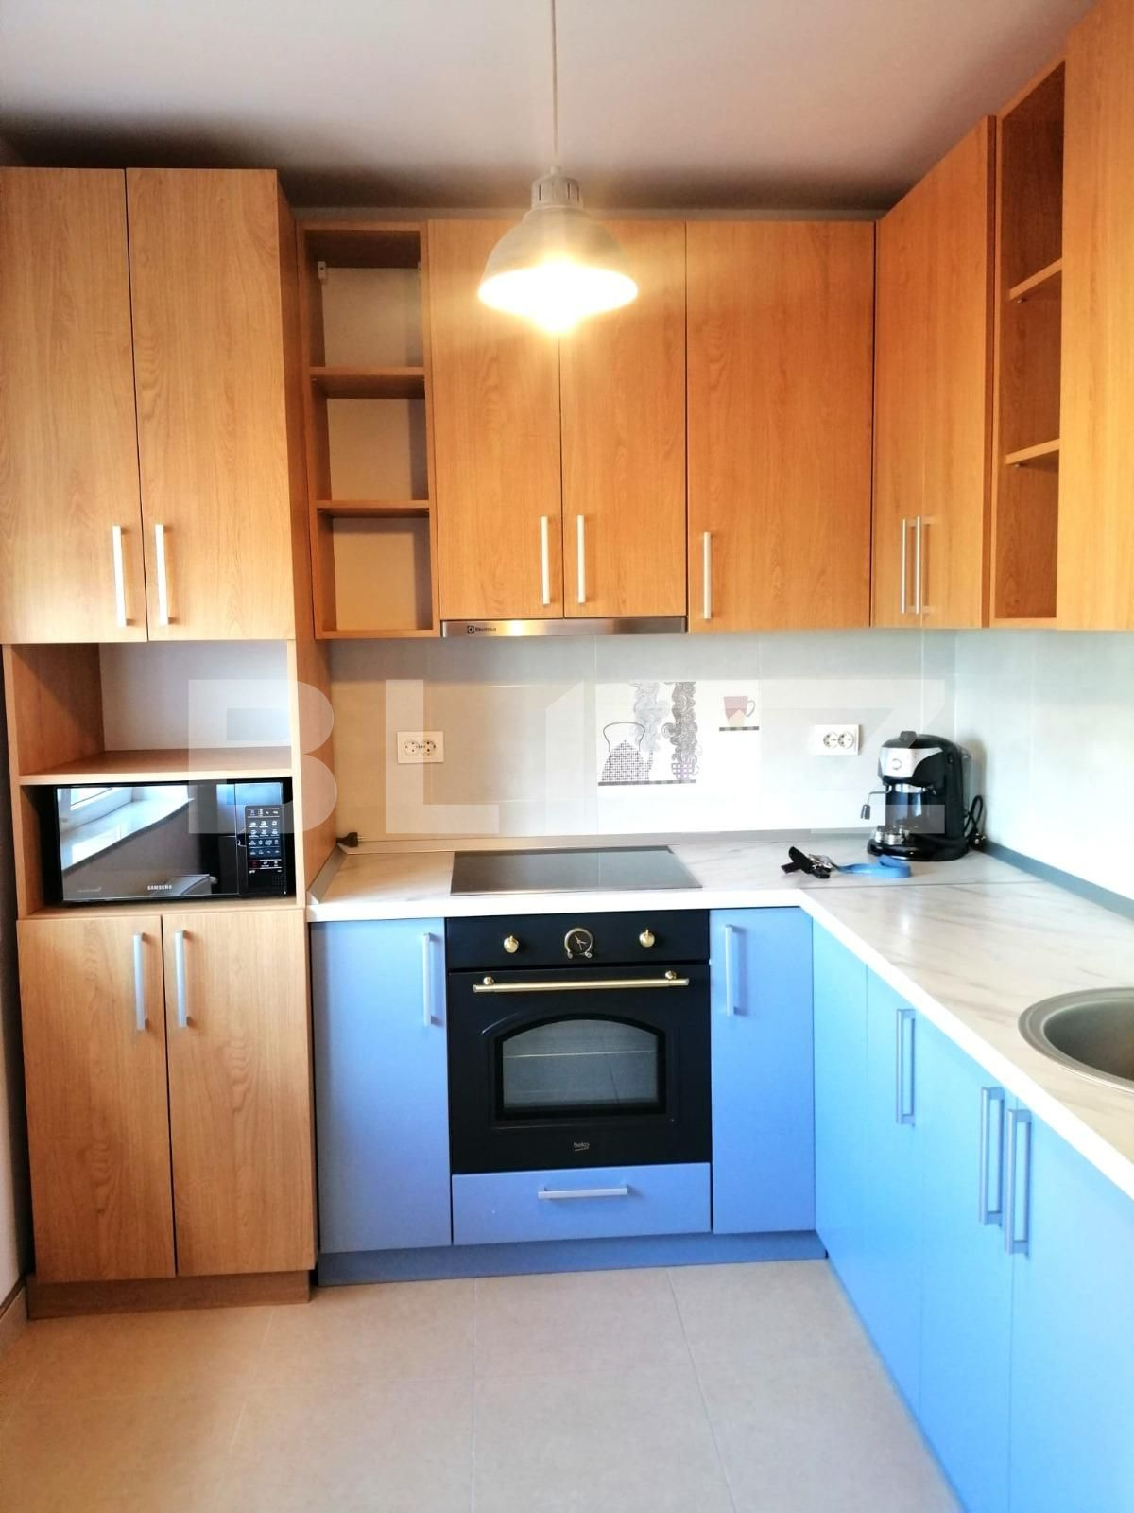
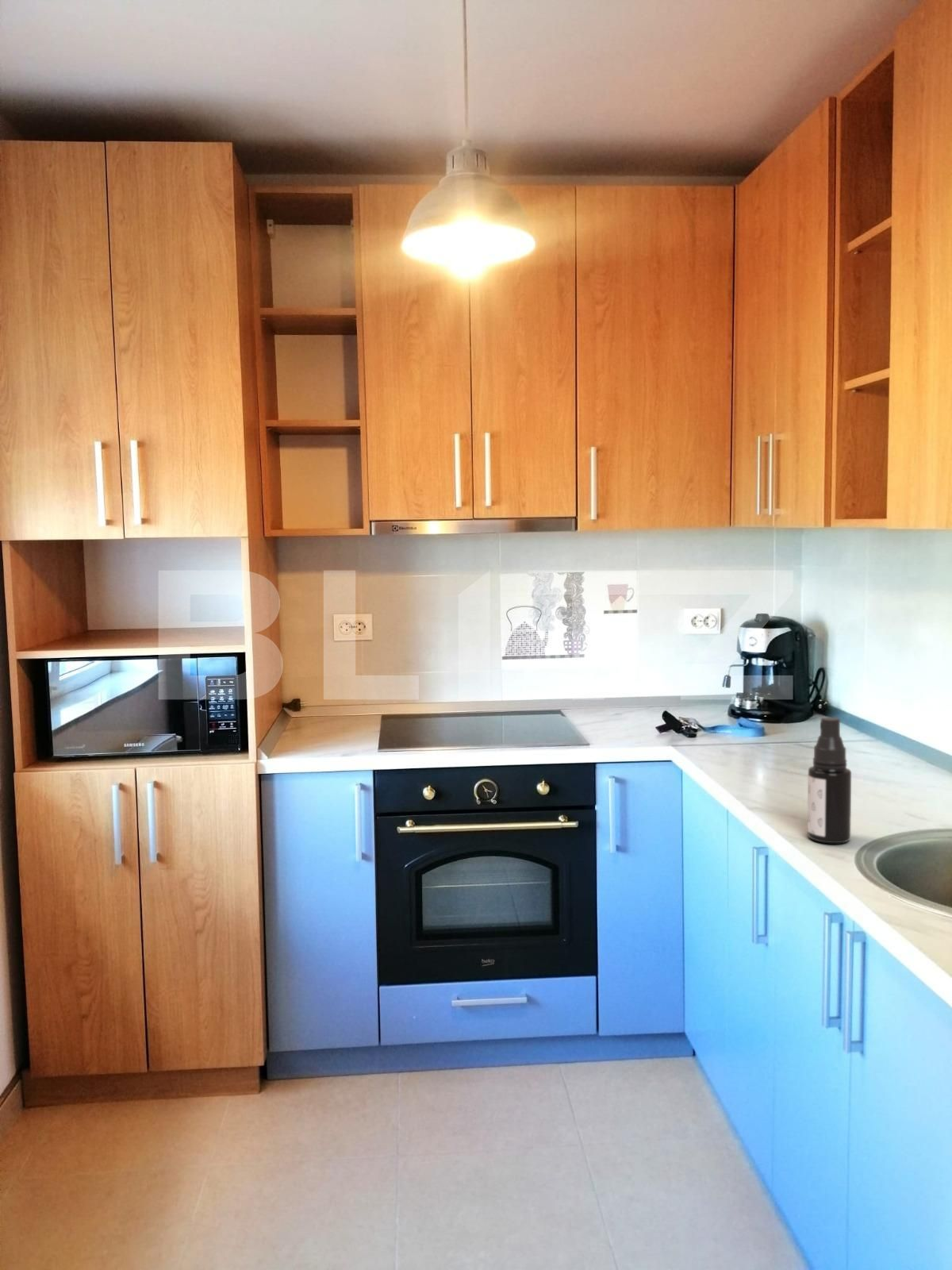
+ spray bottle [807,716,852,845]
